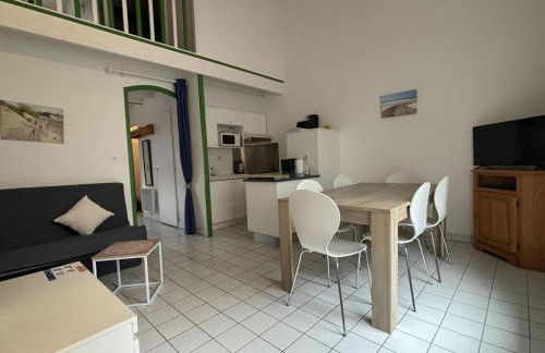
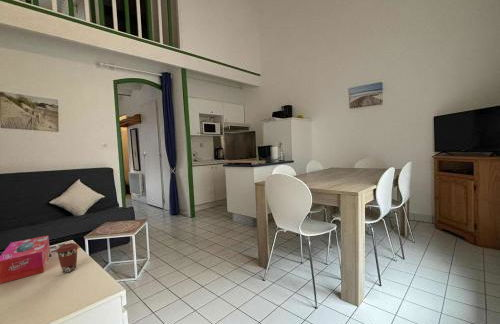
+ tissue box [0,235,51,284]
+ coffee cup [55,242,79,274]
